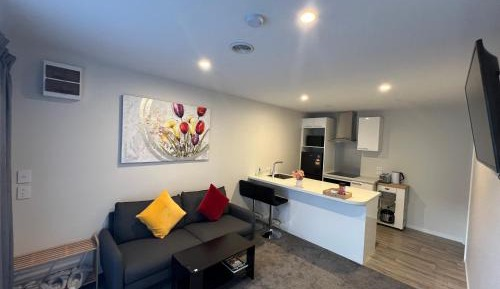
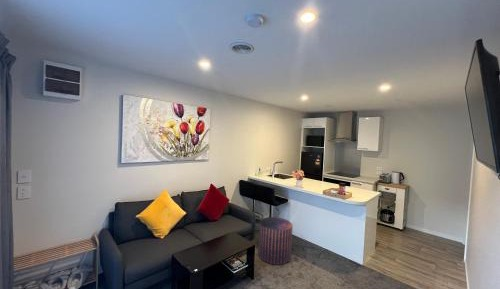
+ stool [257,216,294,266]
